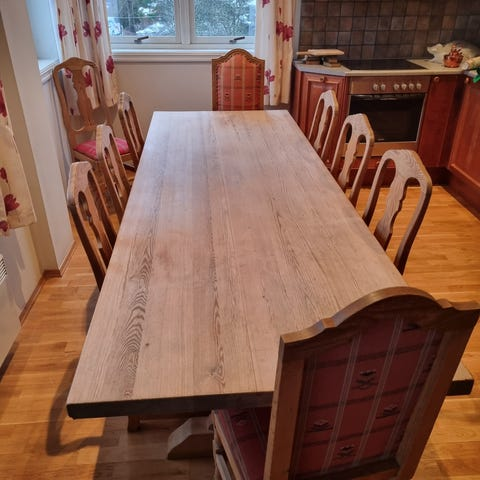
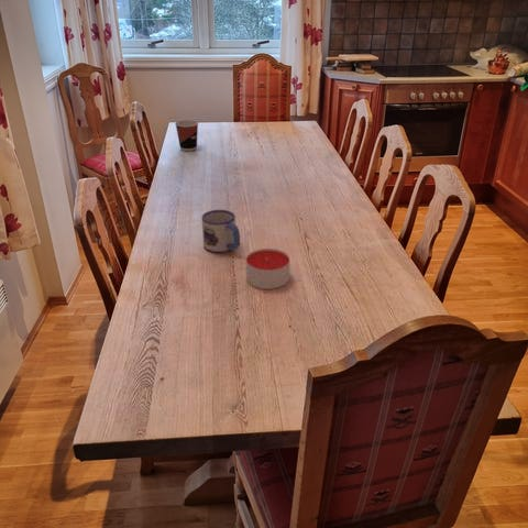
+ candle [245,248,290,290]
+ cup [174,119,199,152]
+ mug [200,209,241,254]
